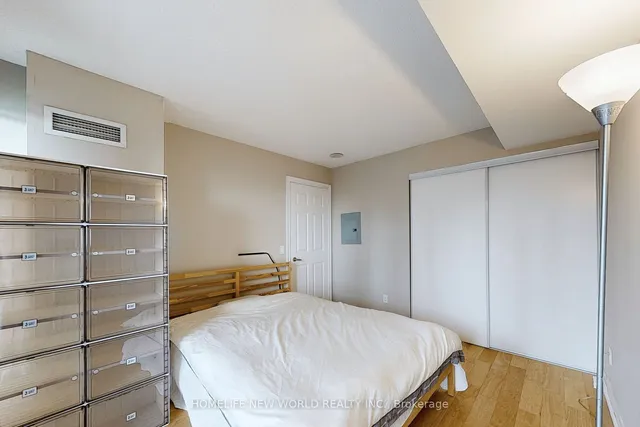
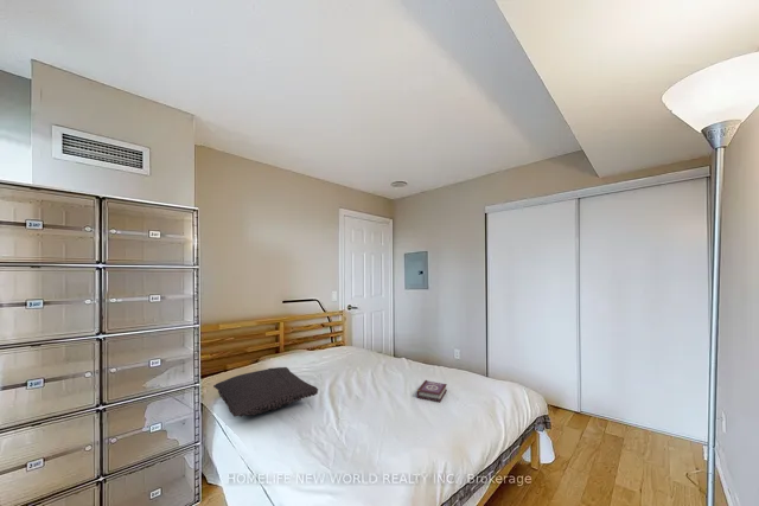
+ pillow [212,366,319,418]
+ book [416,379,448,403]
